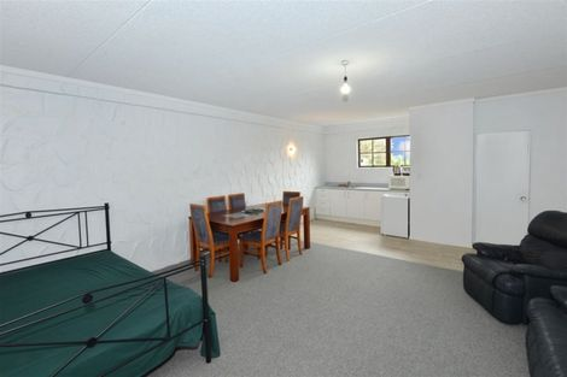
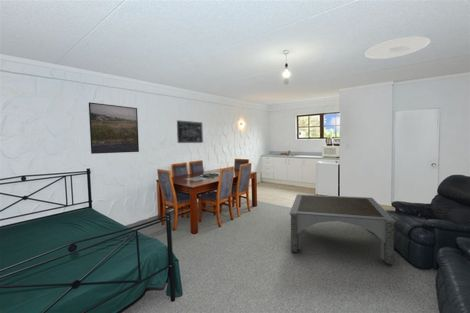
+ coffee table [289,193,397,265]
+ ceiling light [364,35,431,60]
+ wall art [176,119,204,144]
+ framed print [88,102,140,155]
